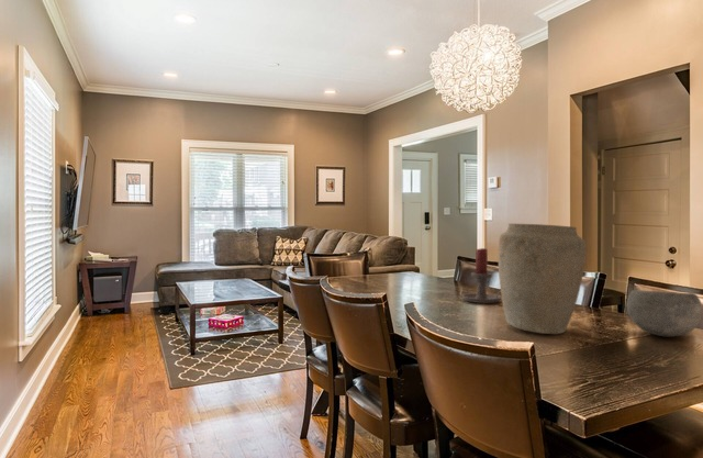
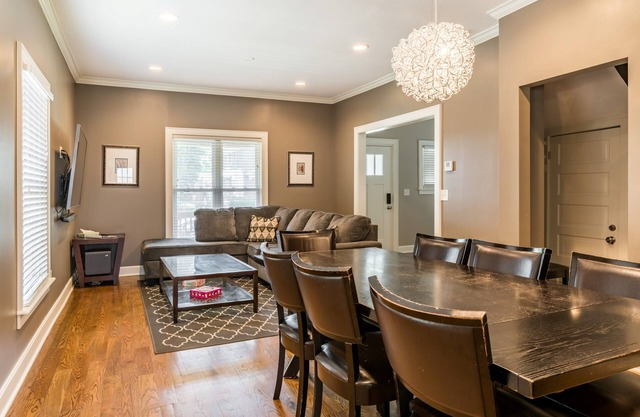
- bowl [626,289,703,338]
- candle holder [461,247,502,304]
- vase [498,223,587,335]
